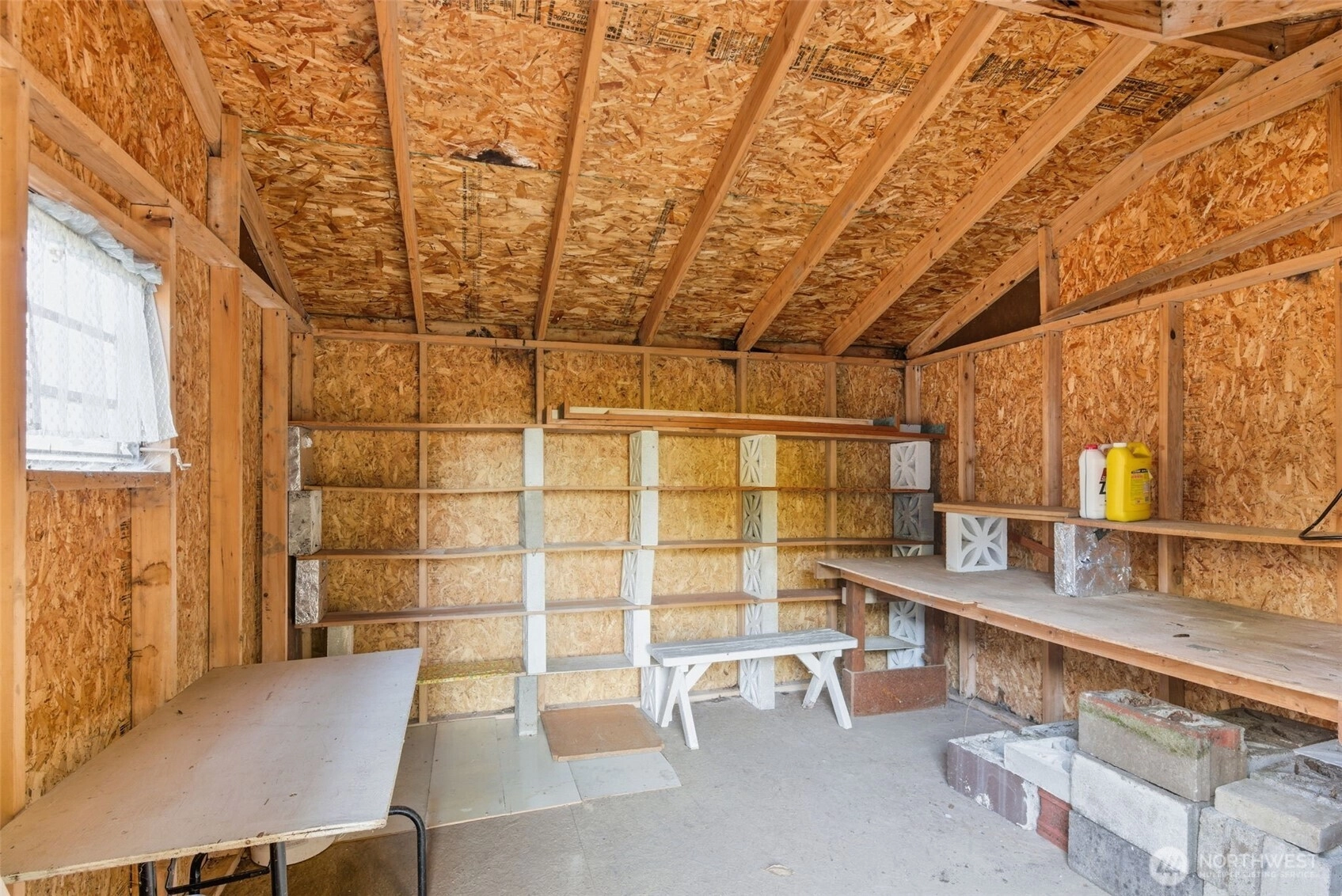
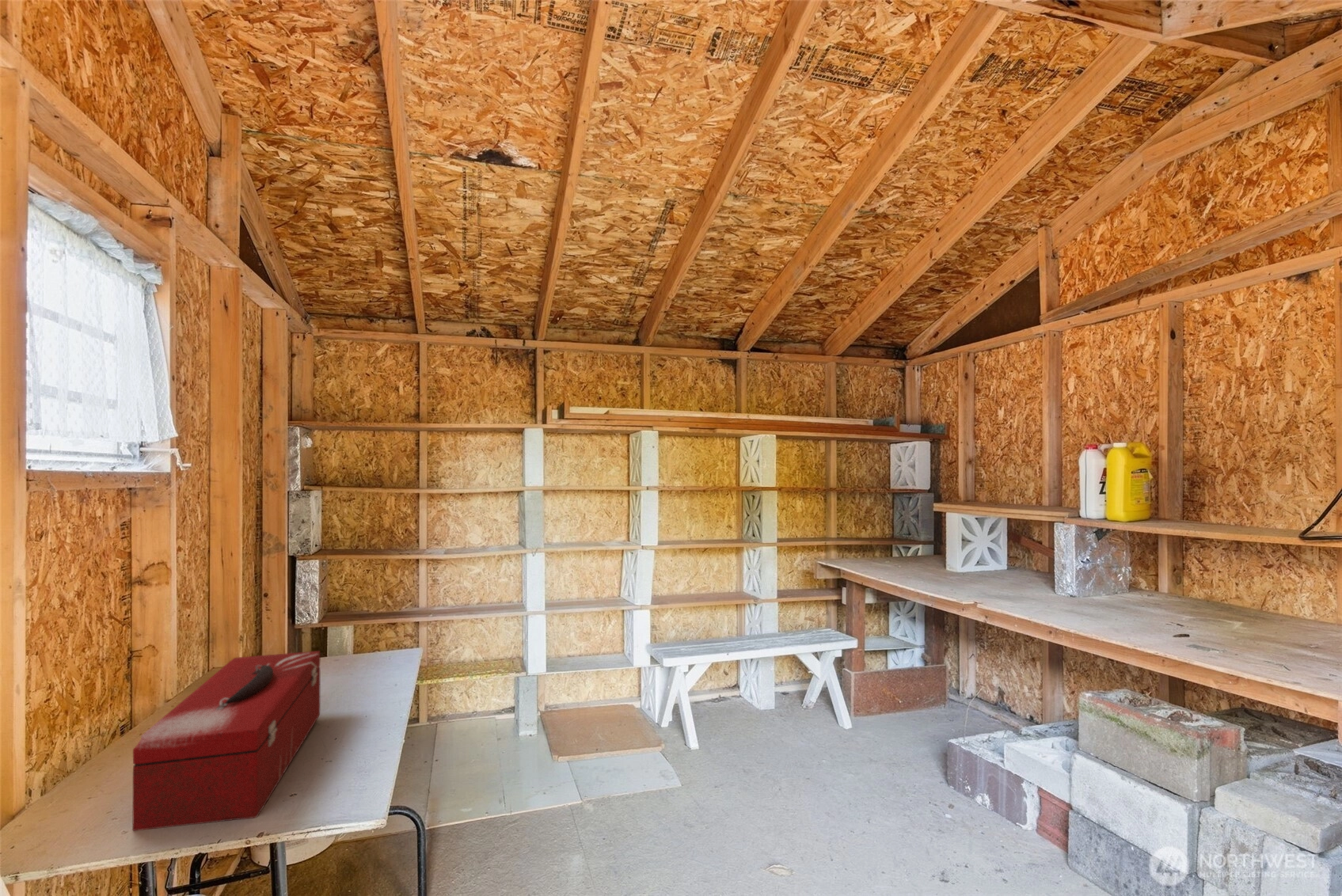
+ toolbox [131,650,321,831]
